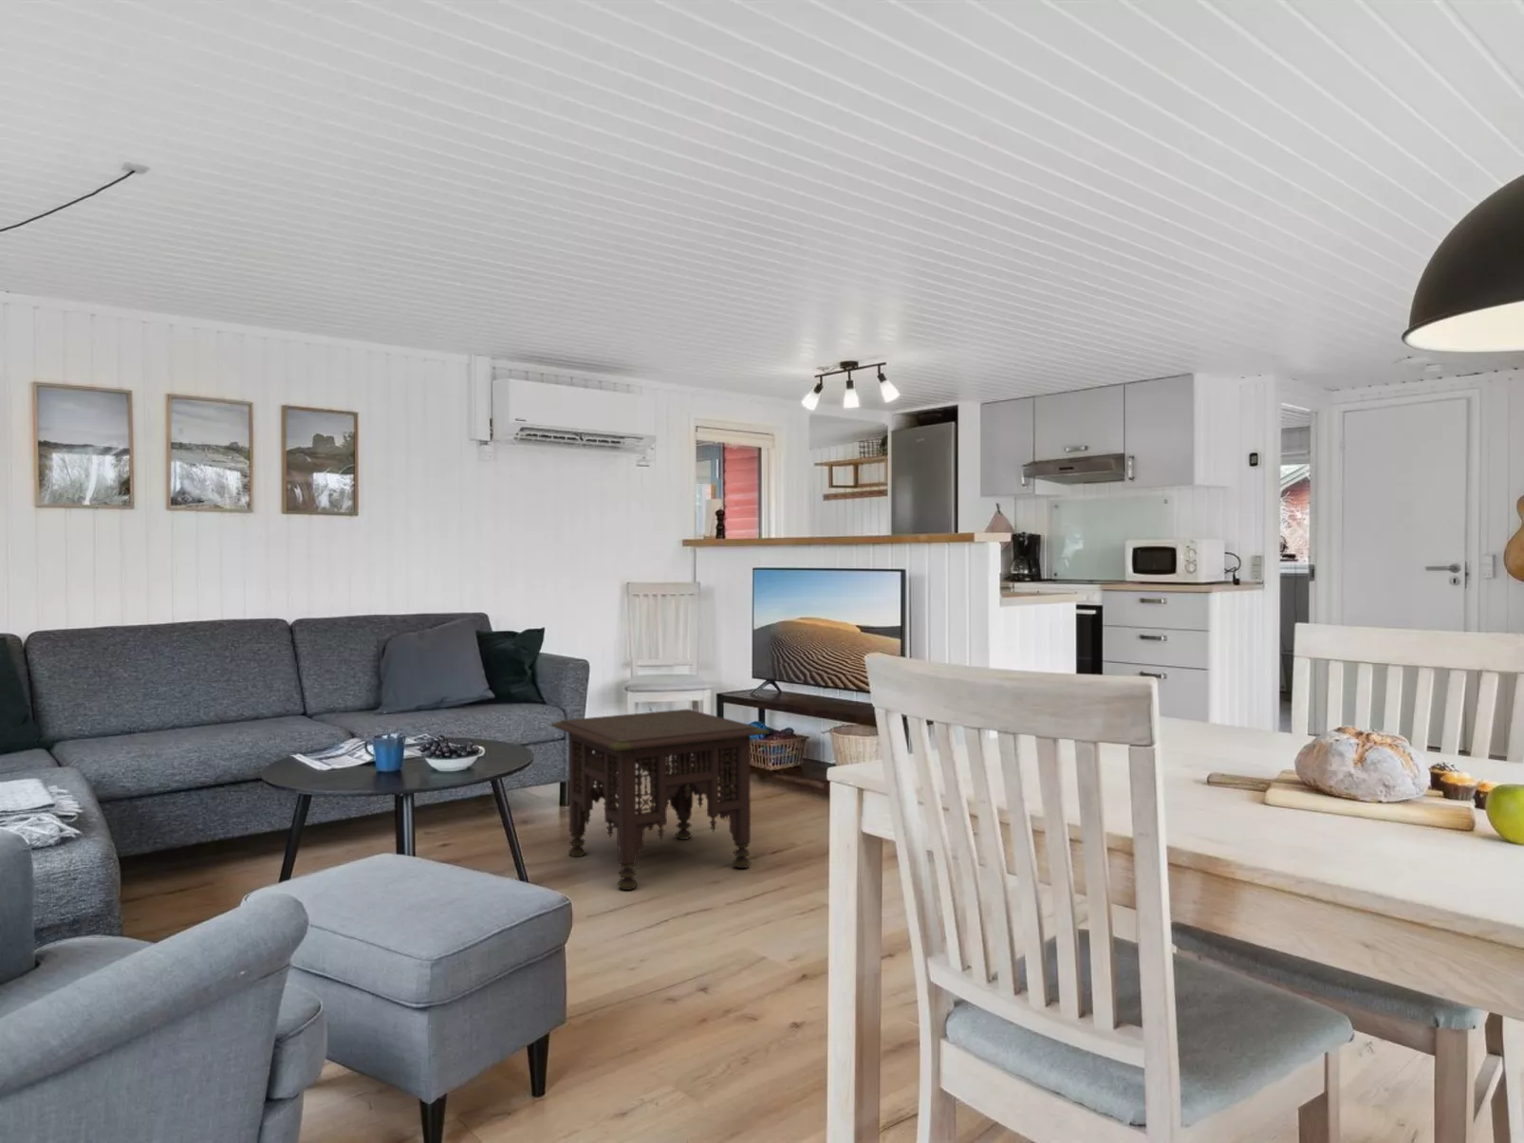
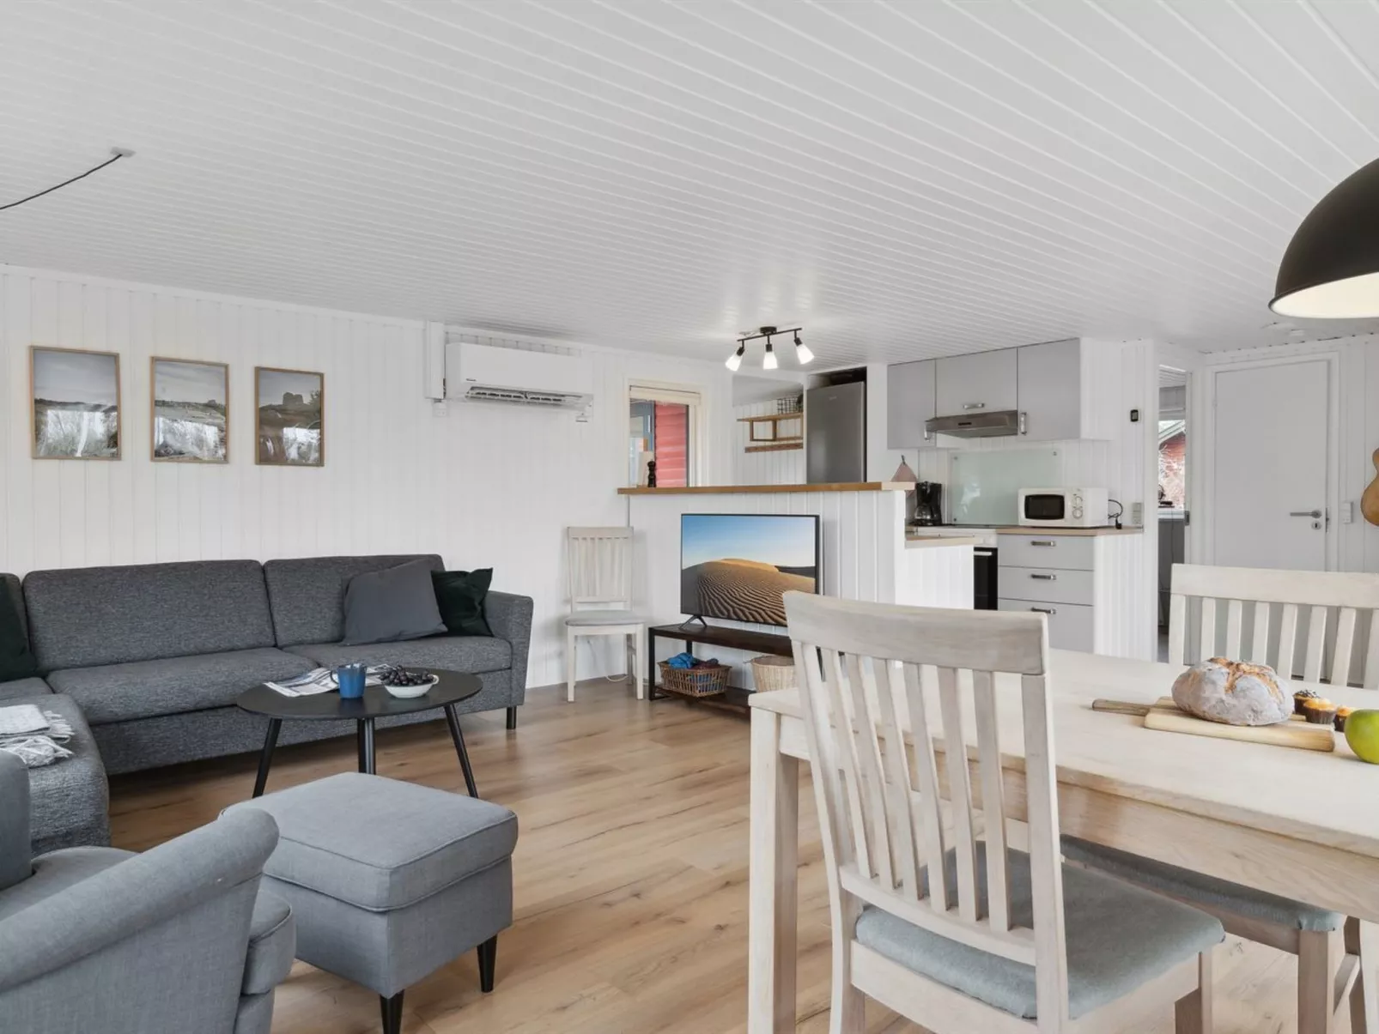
- side table [550,708,771,891]
